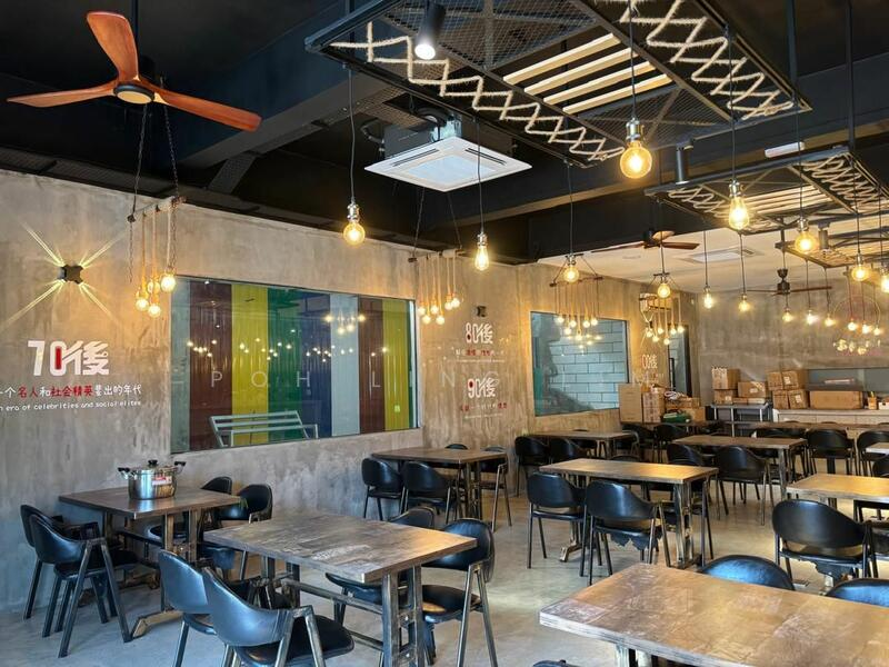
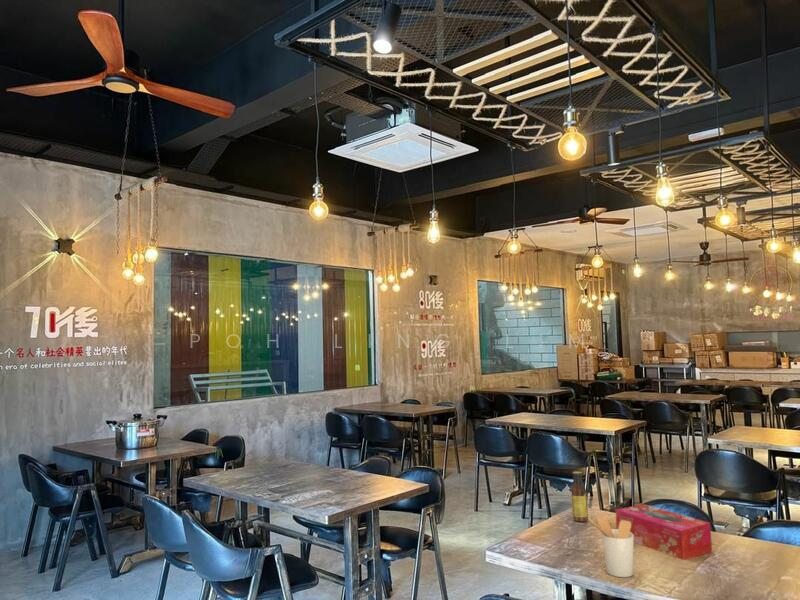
+ sauce bottle [570,471,589,523]
+ utensil holder [588,516,635,578]
+ tissue box [615,503,713,561]
